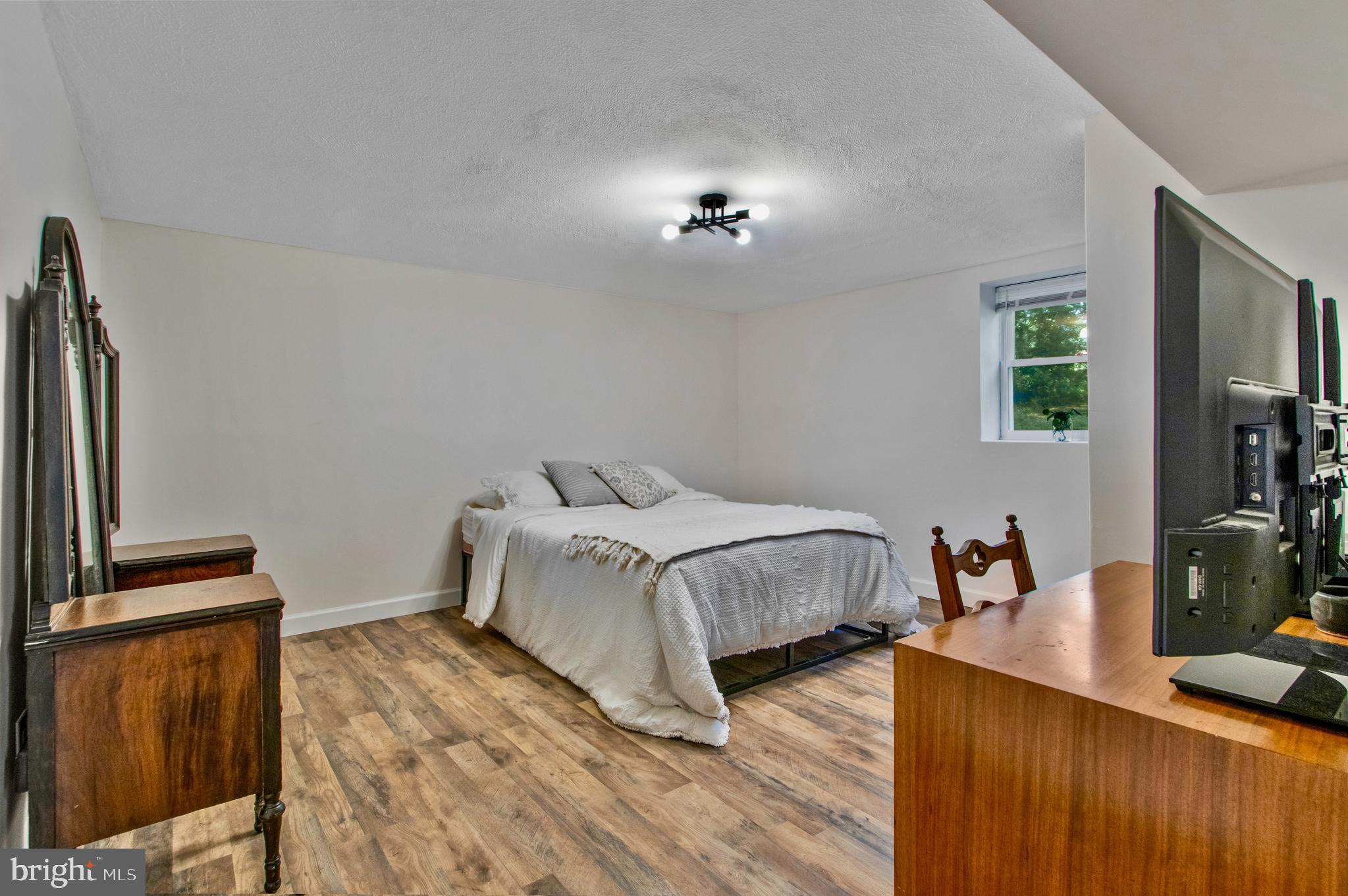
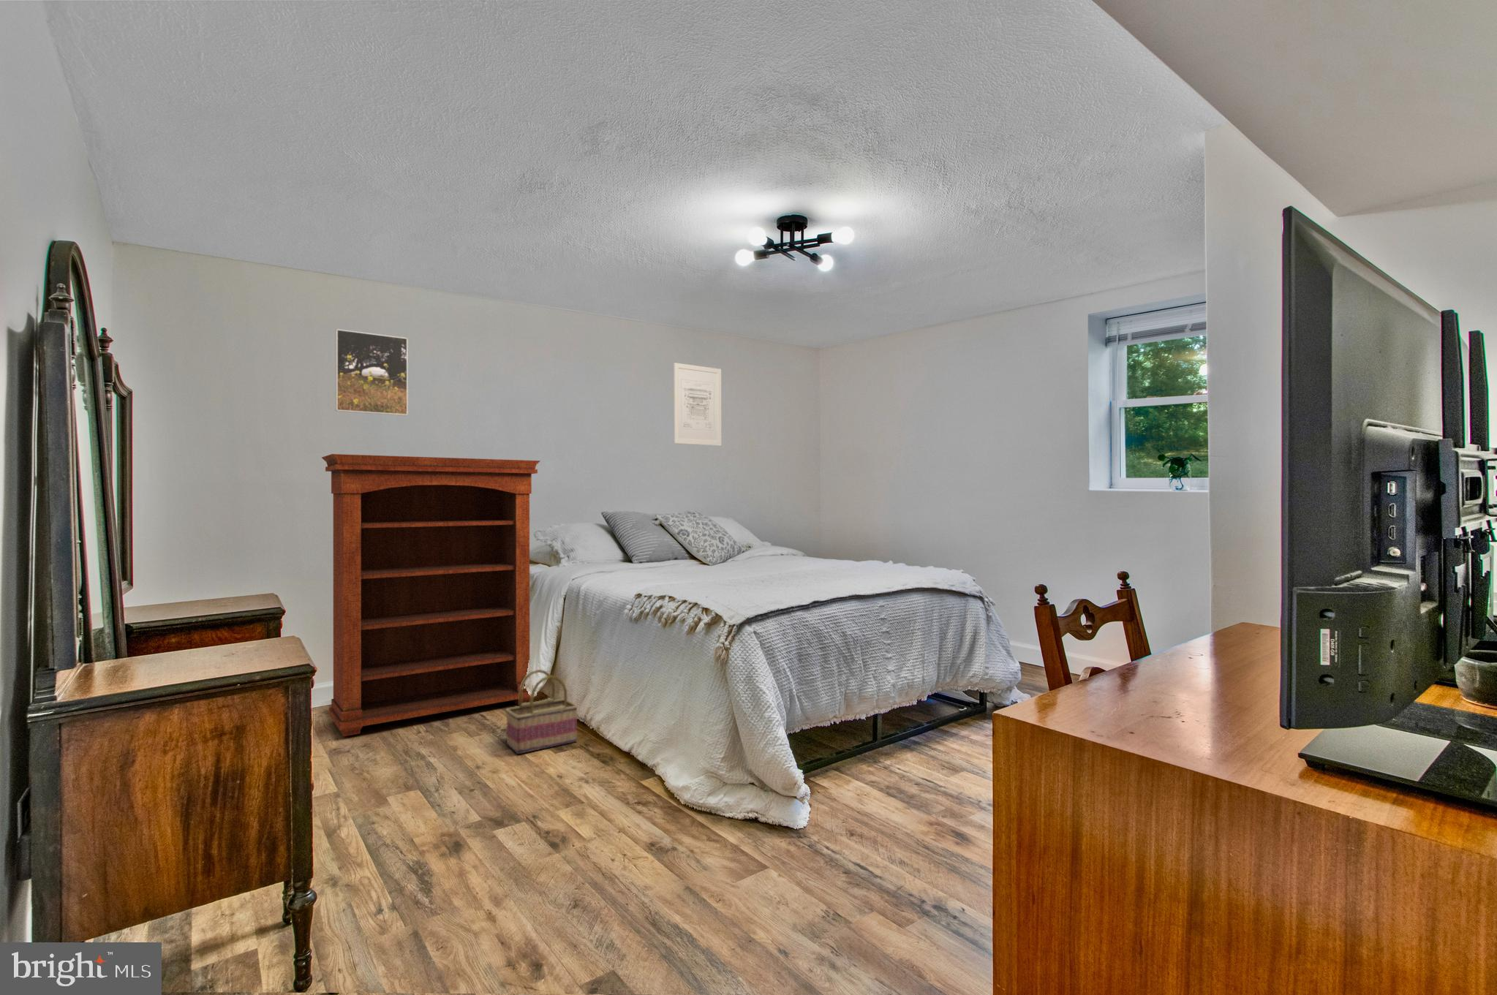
+ bookshelf [321,453,541,737]
+ basket [504,669,579,754]
+ wall art [673,362,722,446]
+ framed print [335,329,409,416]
